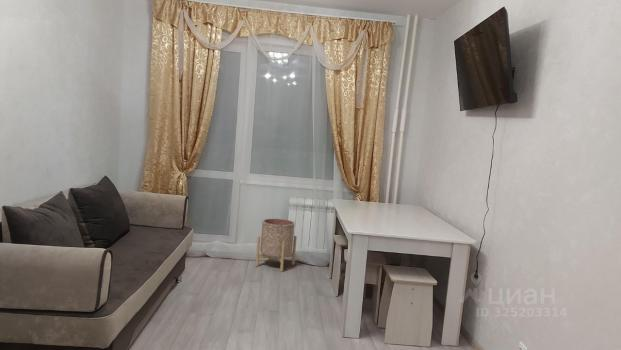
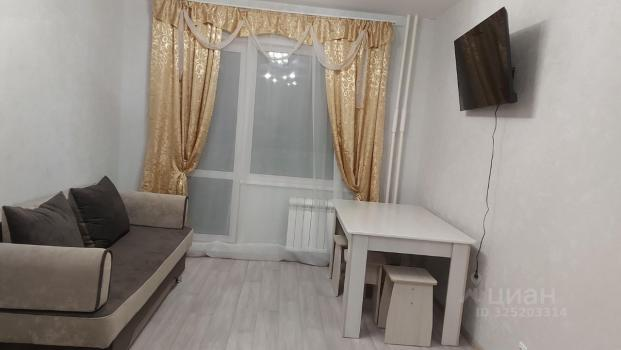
- planter [254,218,298,273]
